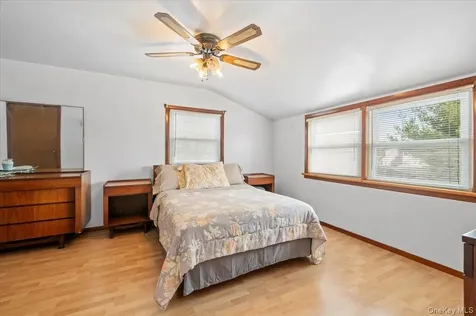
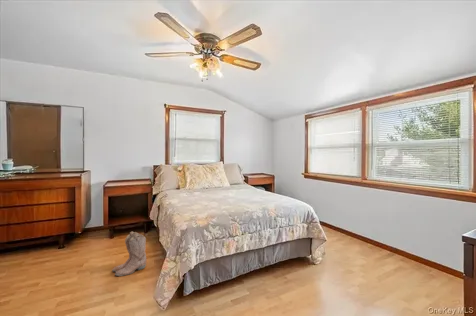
+ boots [111,231,148,277]
